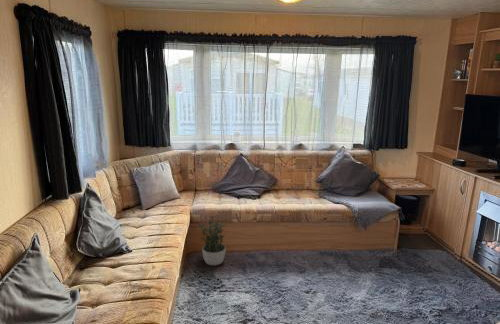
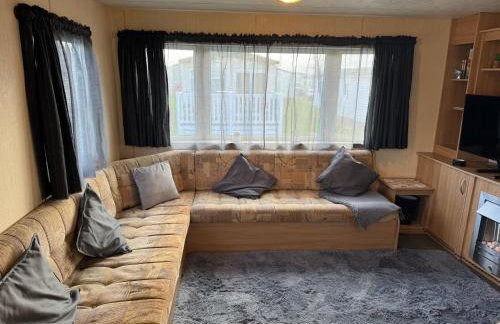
- potted plant [196,219,228,266]
